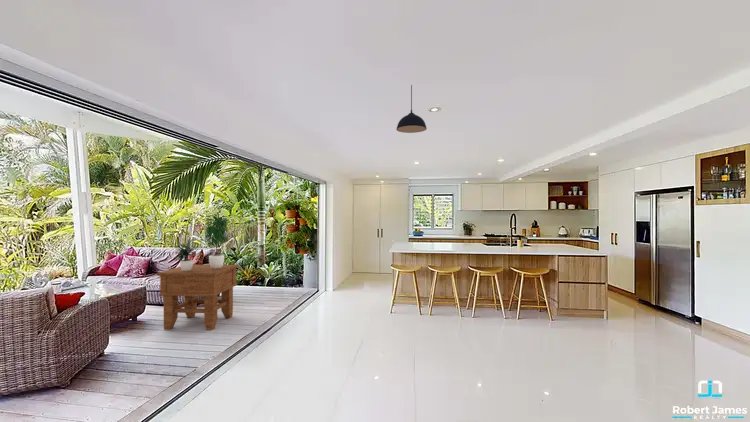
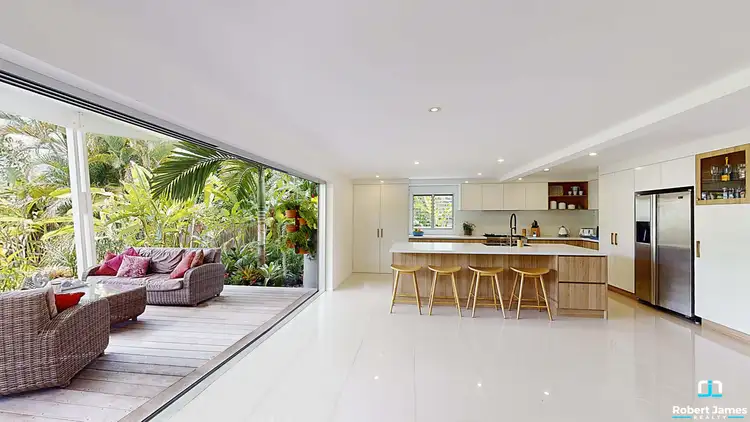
- side table [155,264,240,331]
- potted plant [173,212,231,271]
- pendant light [395,84,428,134]
